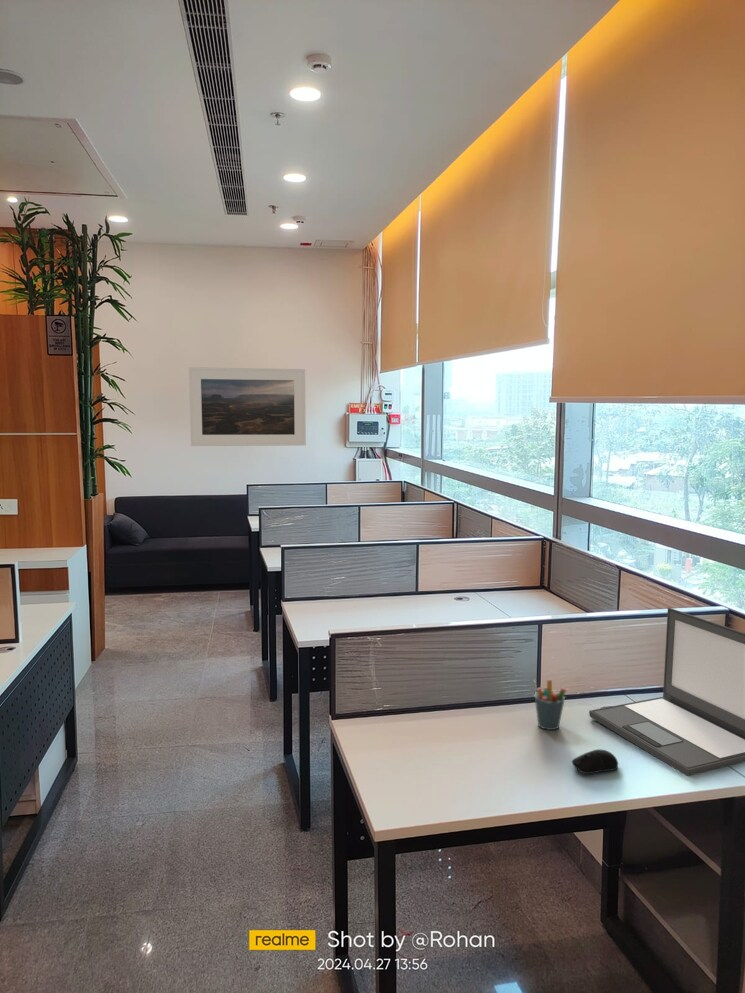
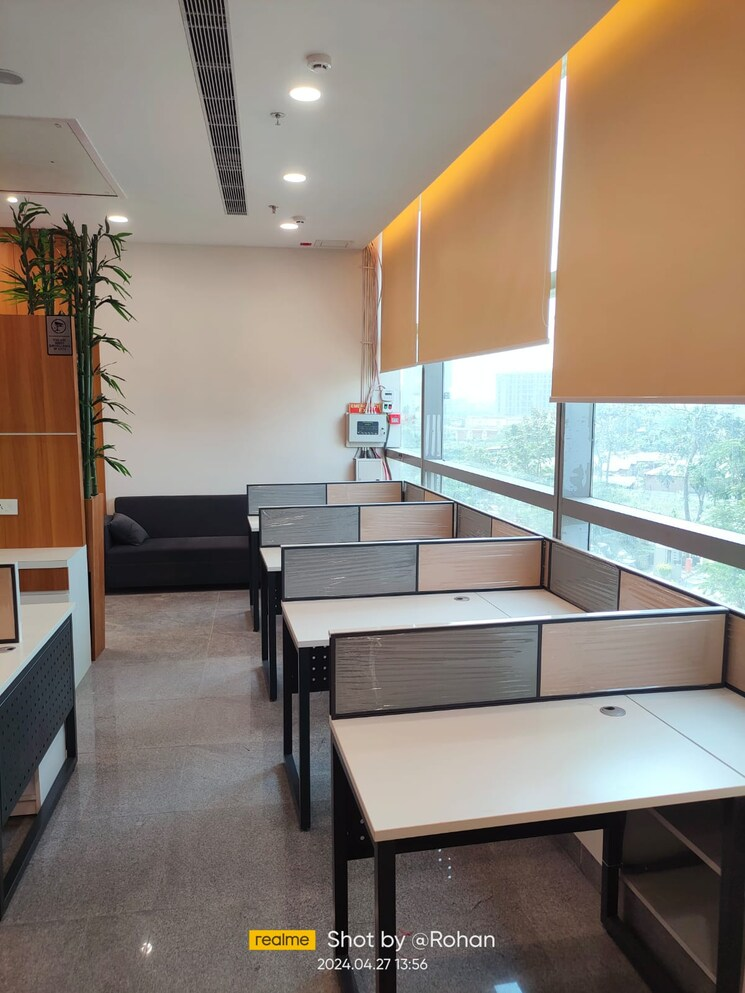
- pen holder [533,679,567,731]
- laptop [588,607,745,777]
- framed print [188,366,307,447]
- computer mouse [571,748,619,775]
